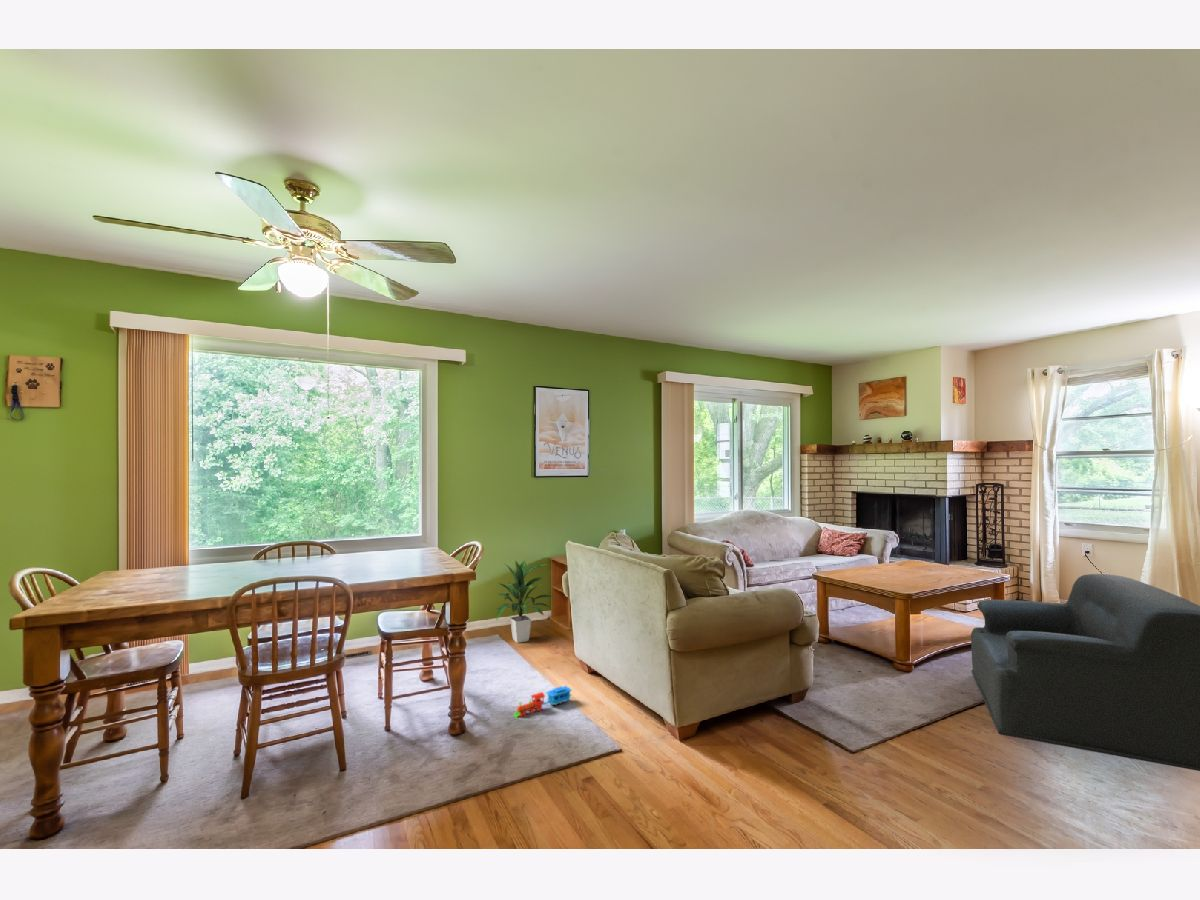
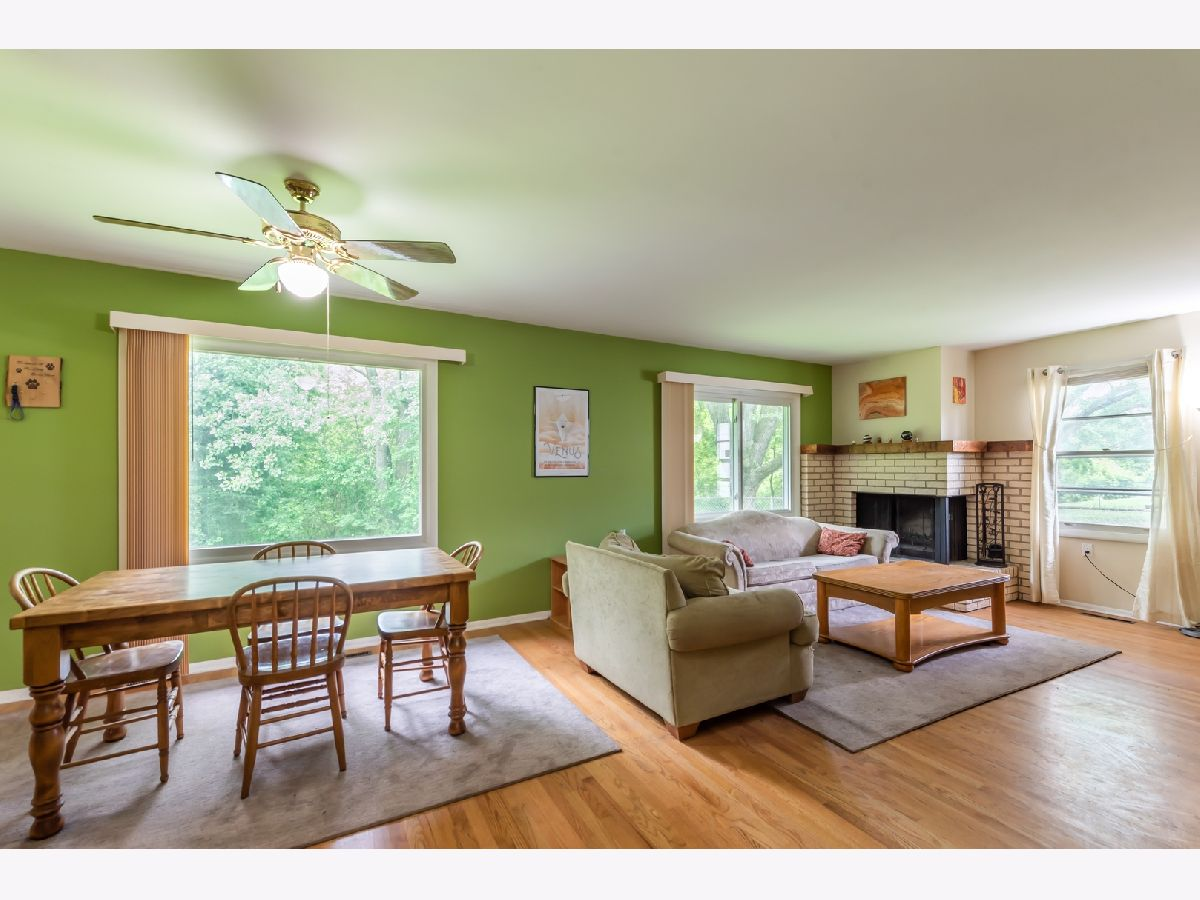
- toy train [513,685,573,719]
- indoor plant [494,559,556,644]
- armchair [970,573,1200,772]
